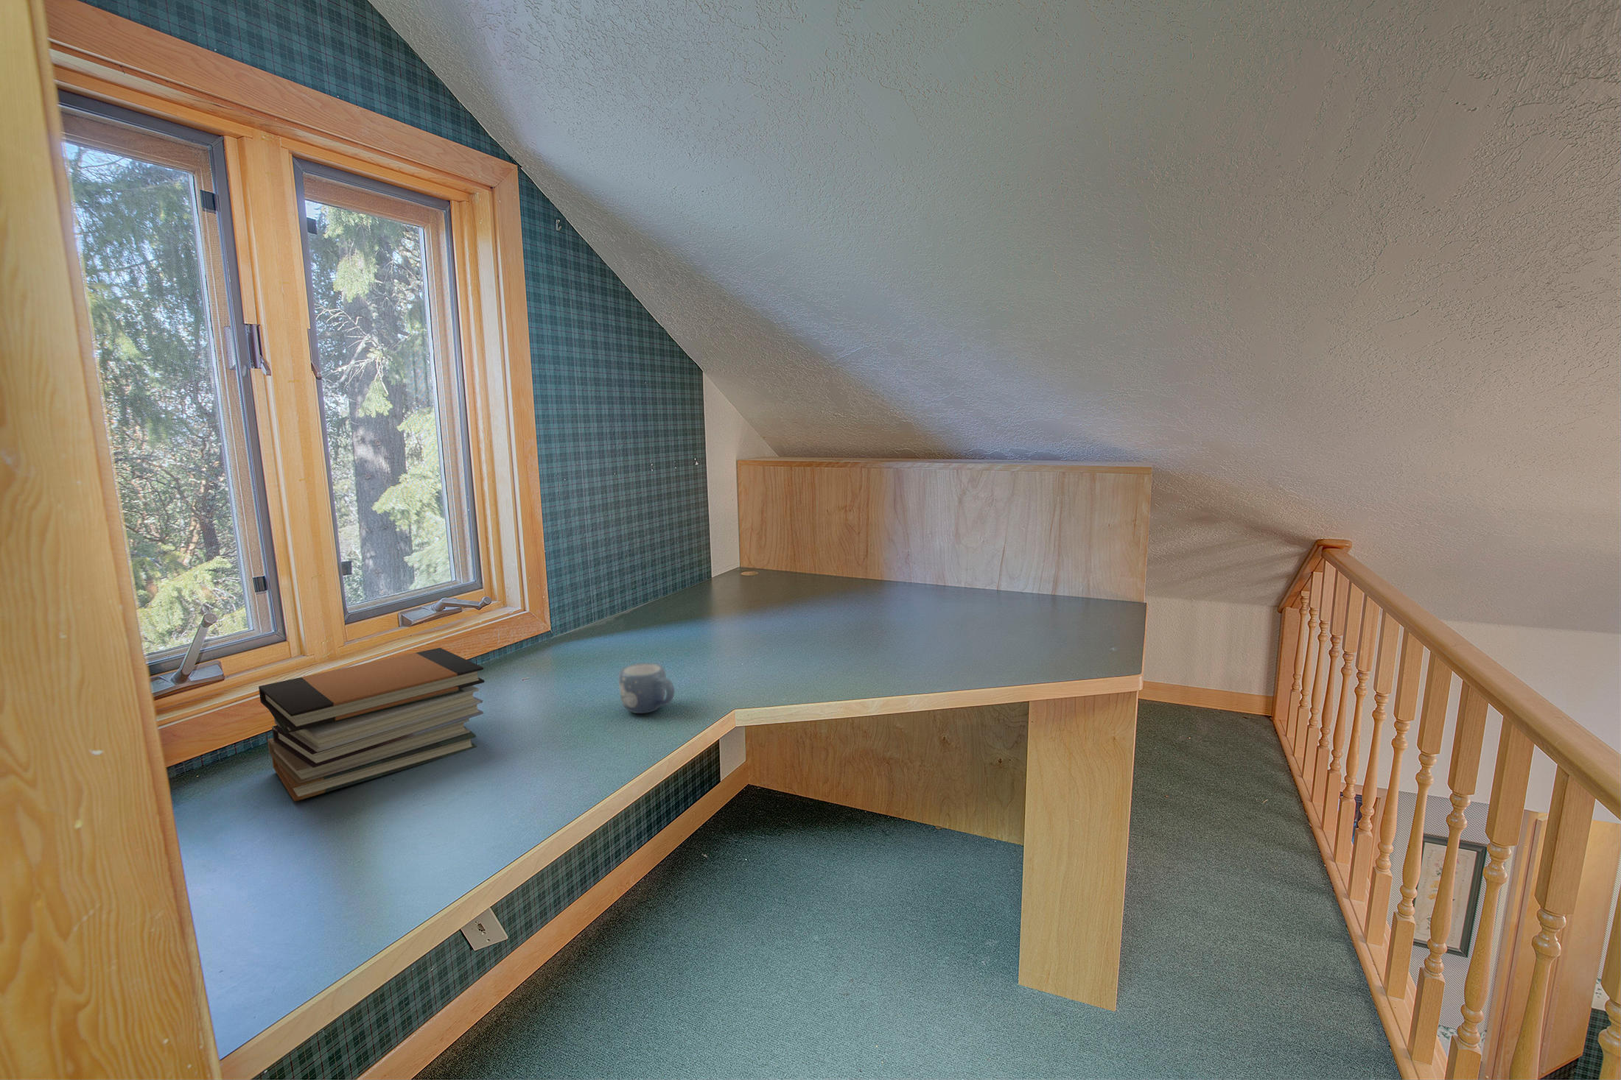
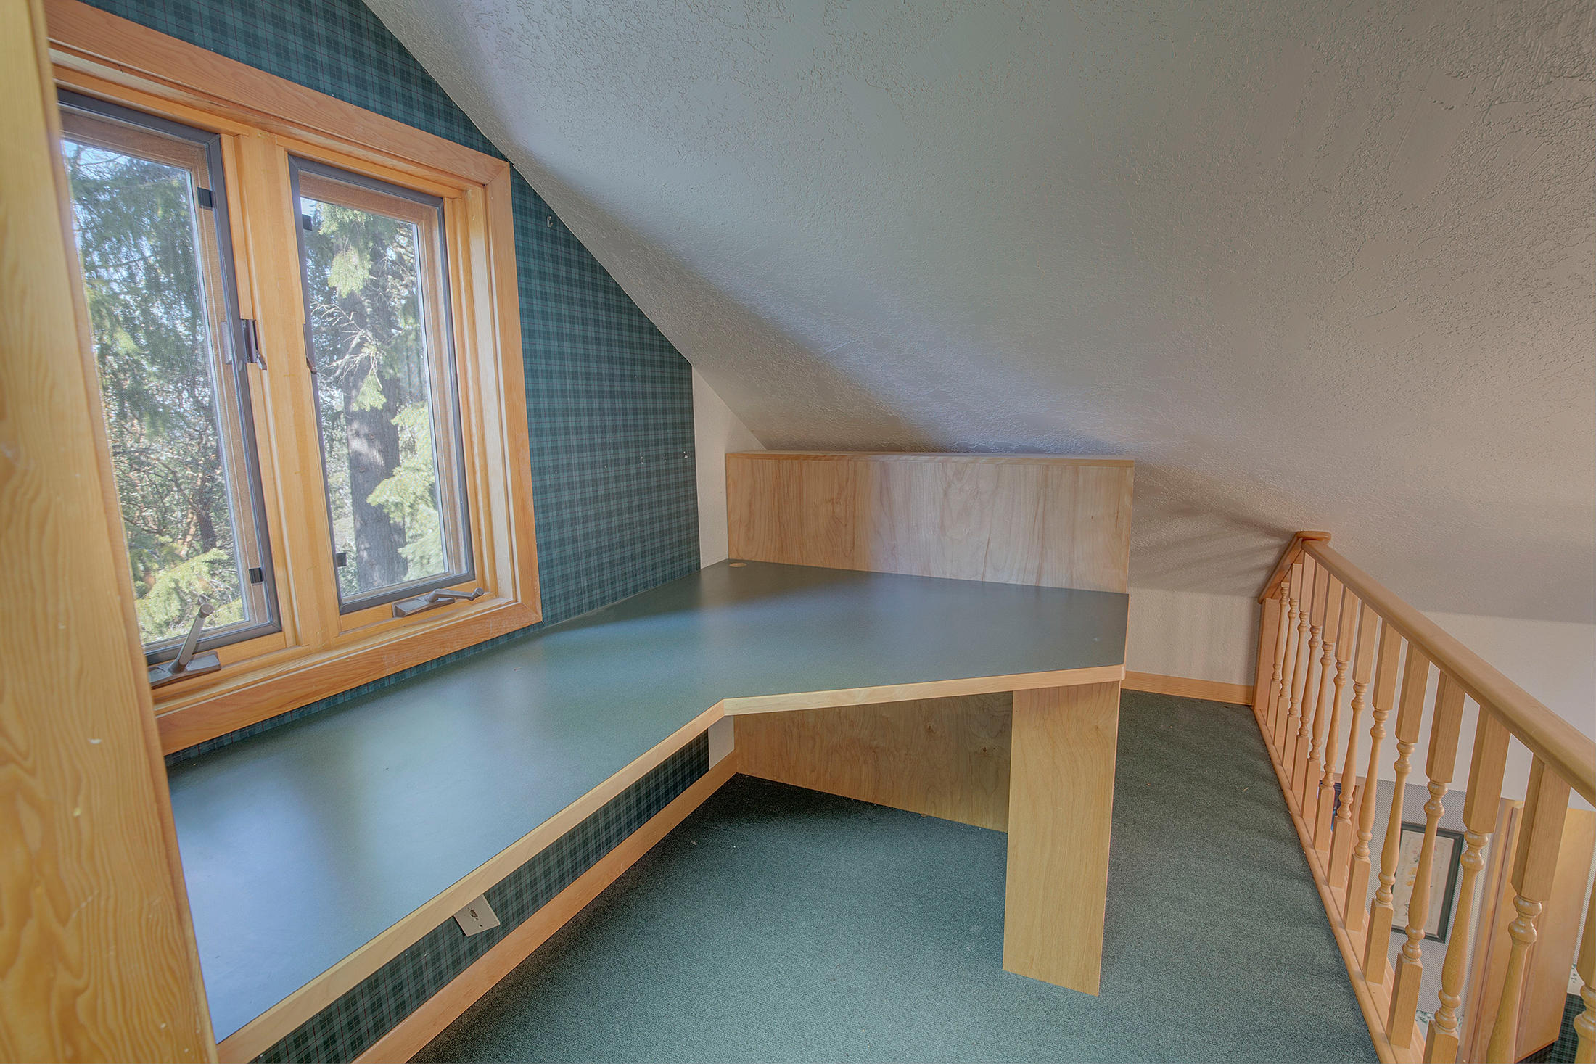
- mug [619,662,675,714]
- book stack [258,647,486,803]
